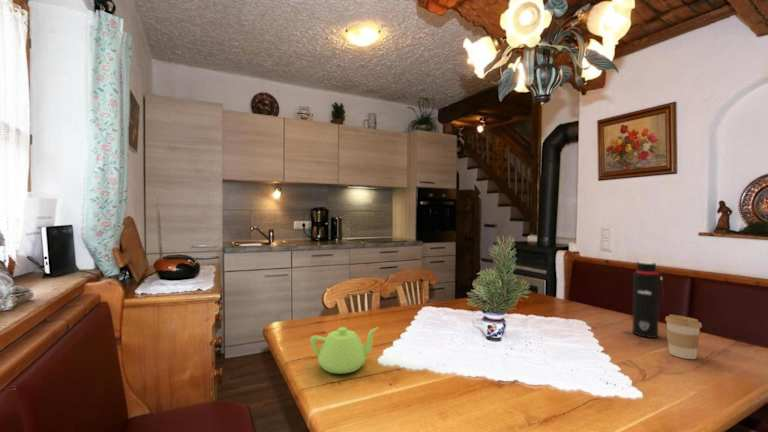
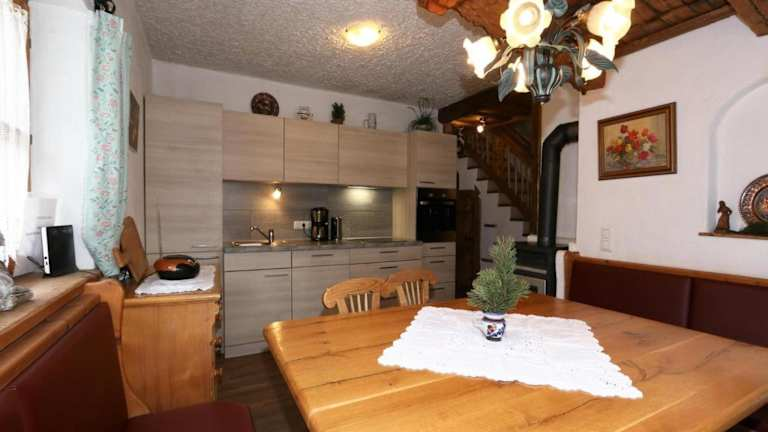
- water bottle [631,261,665,339]
- coffee cup [664,314,703,360]
- teapot [309,326,379,375]
